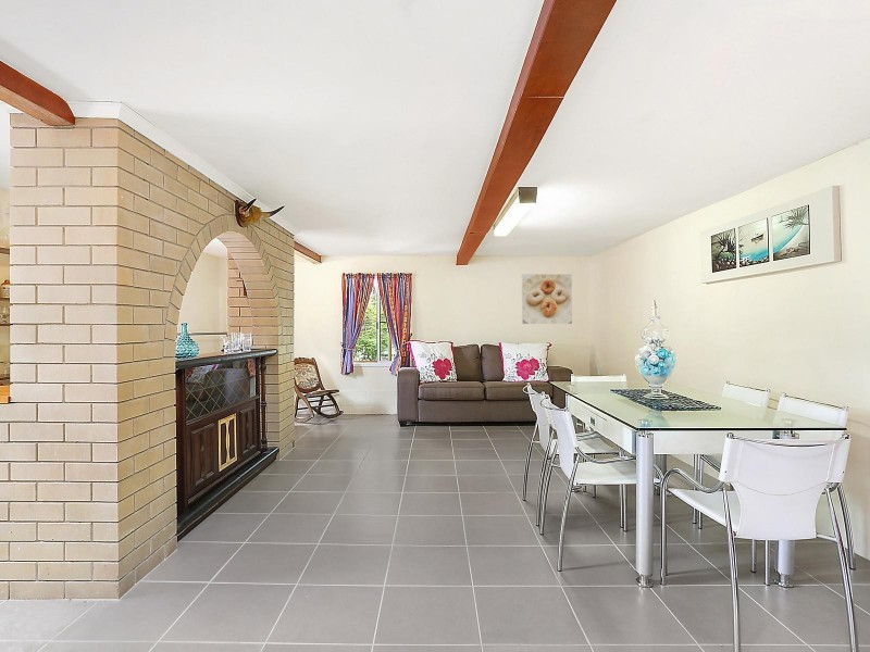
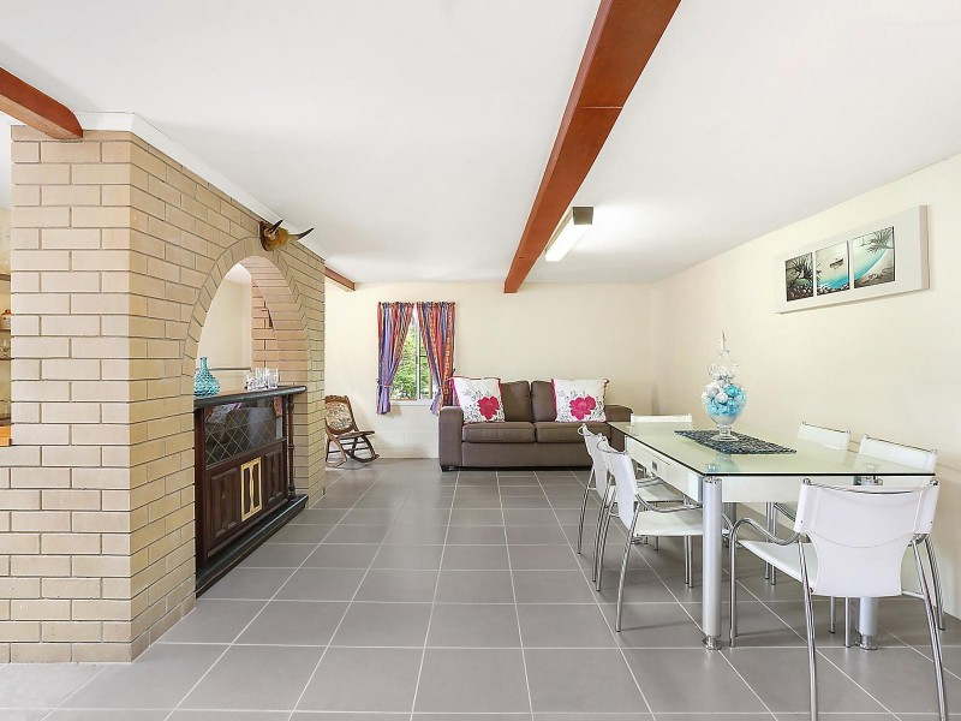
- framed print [521,273,573,325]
